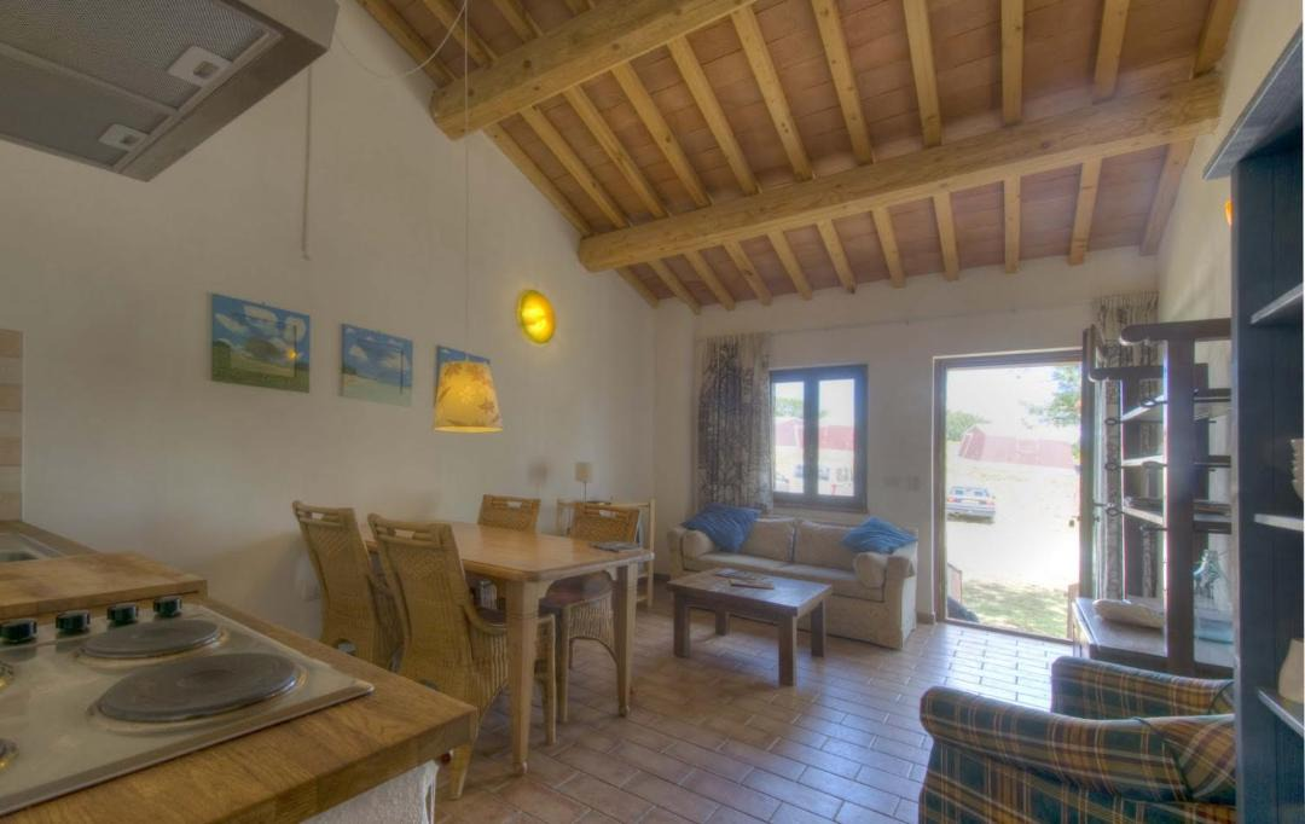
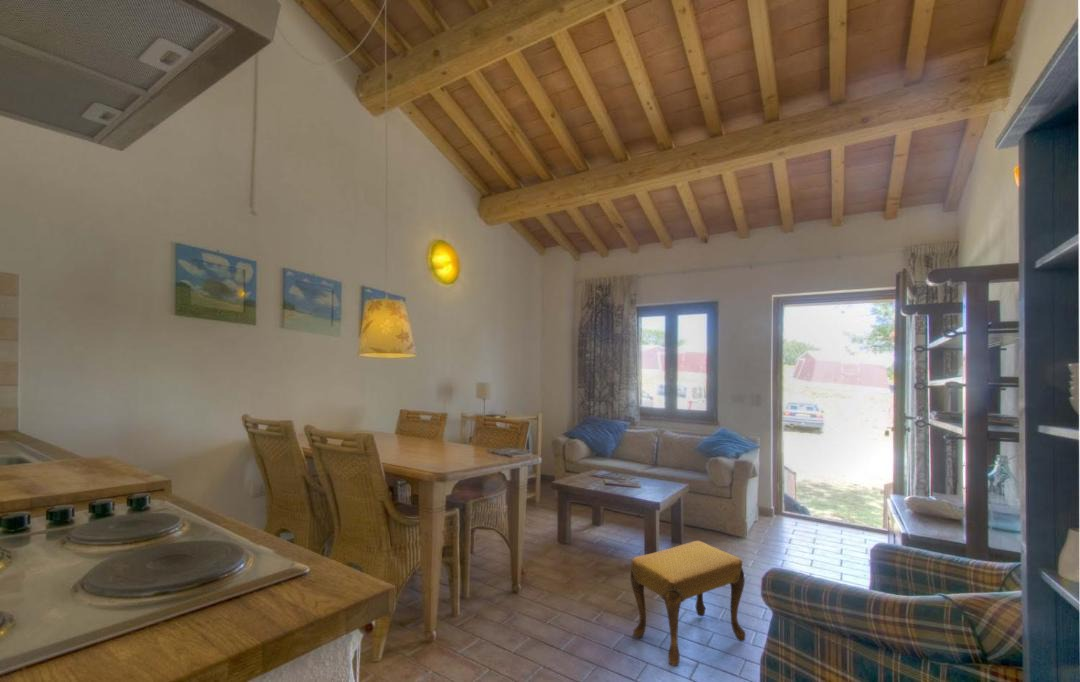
+ footstool [629,540,746,667]
